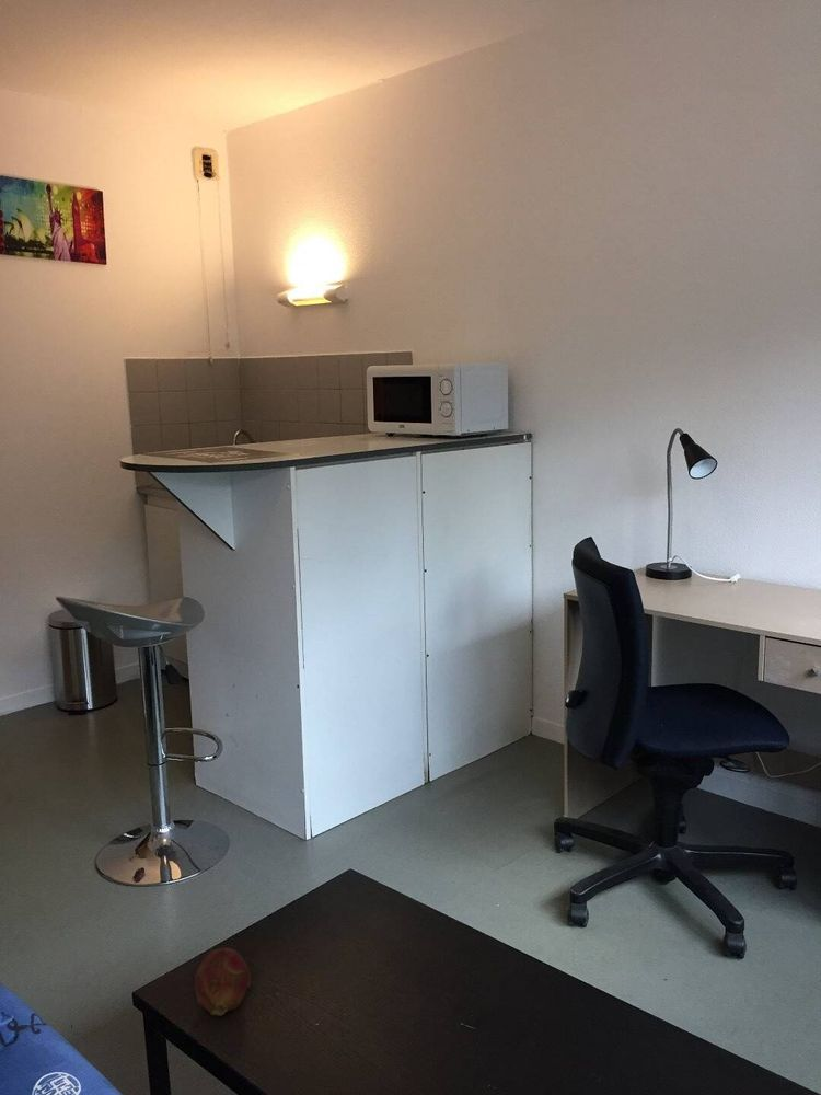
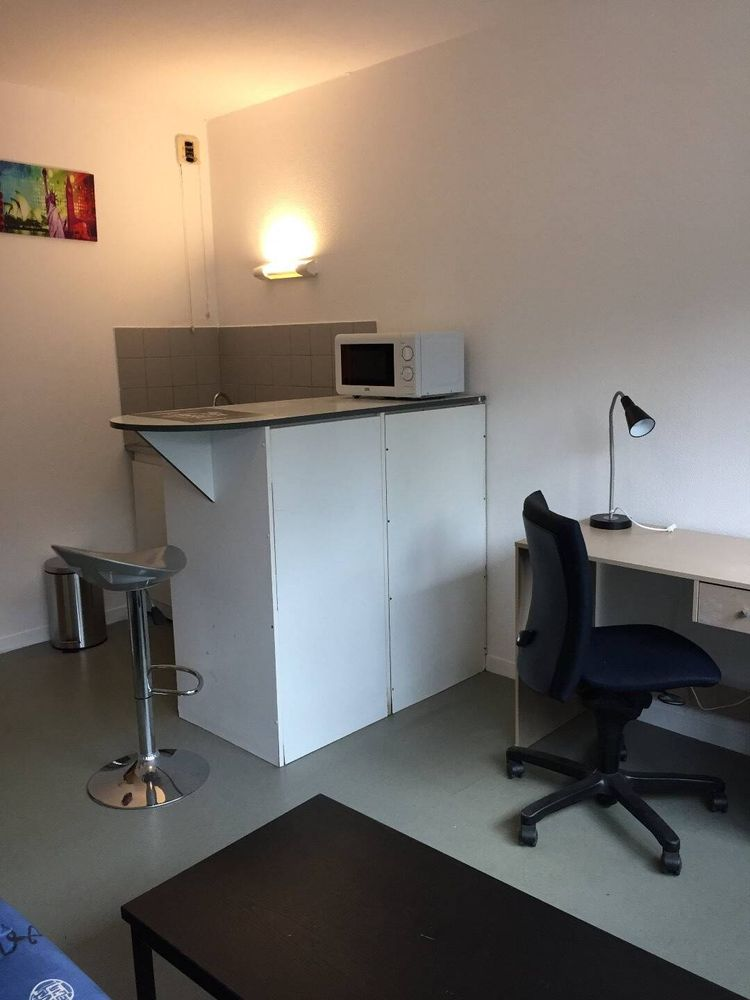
- fruit [194,947,252,1017]
